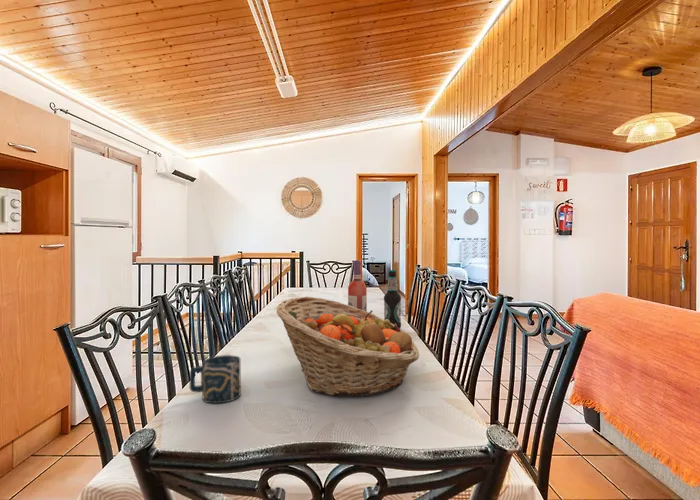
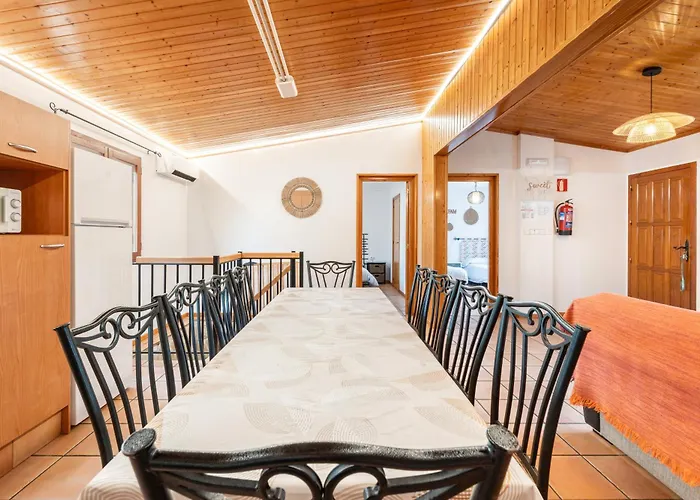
- wine bottle [347,259,368,312]
- bottle [383,269,402,329]
- cup [189,354,242,404]
- fruit basket [276,296,420,397]
